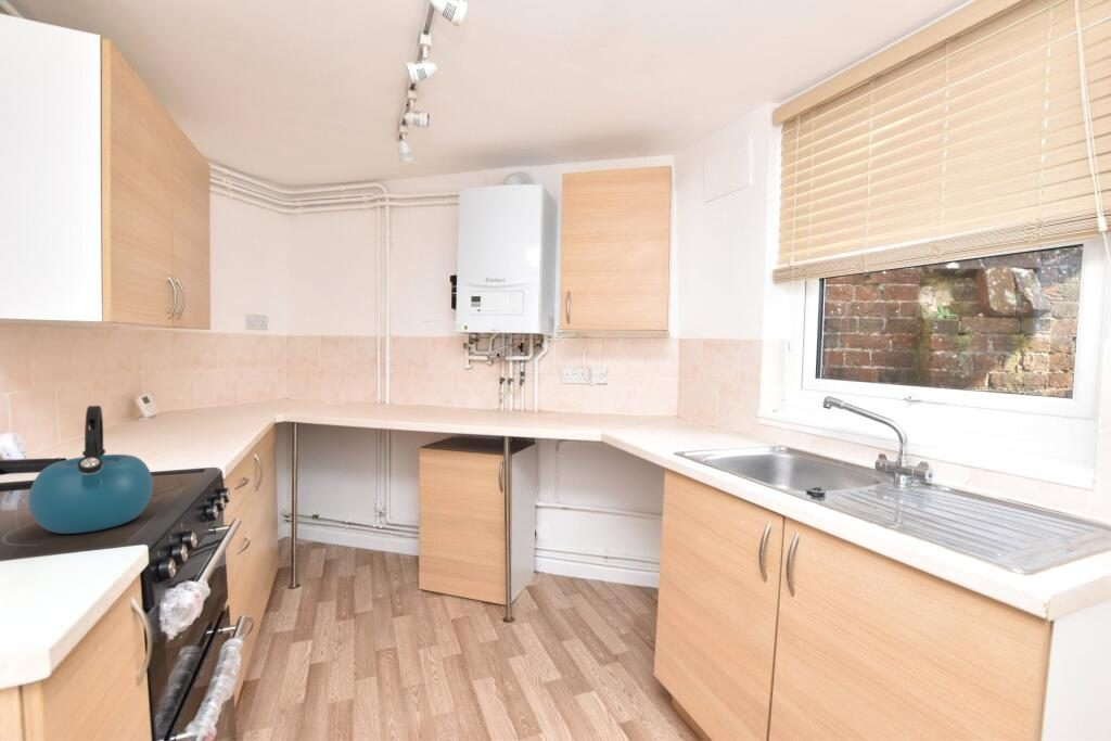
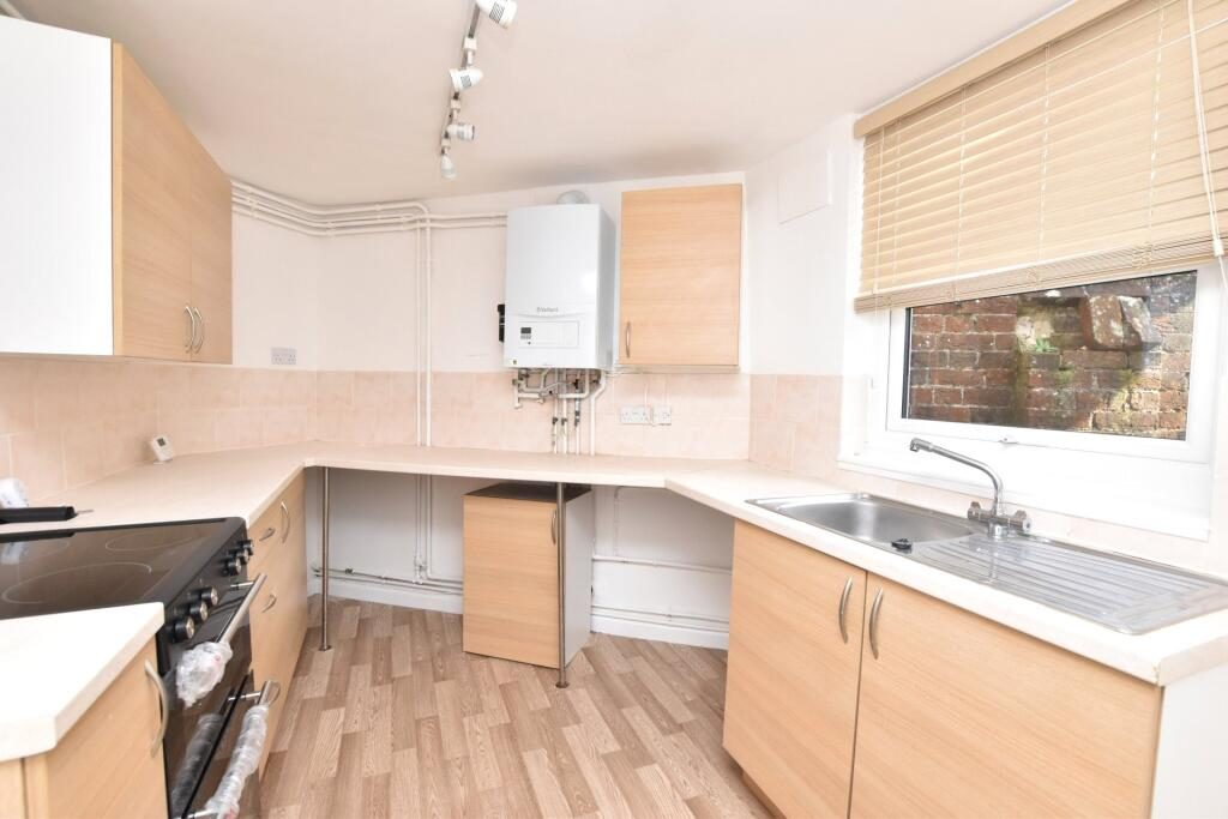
- kettle [27,405,154,535]
